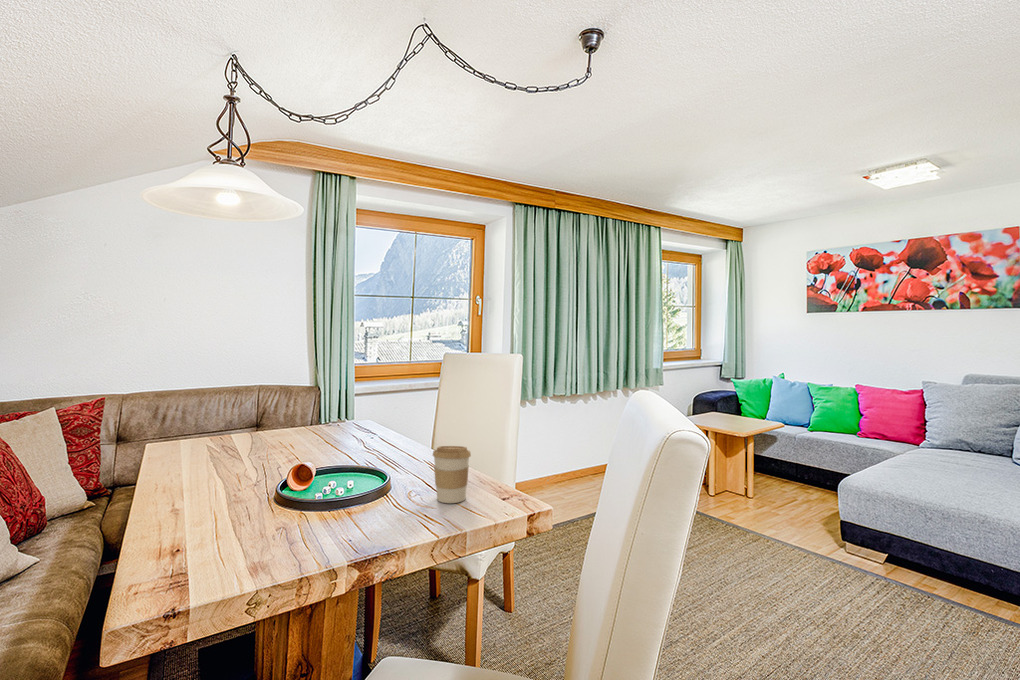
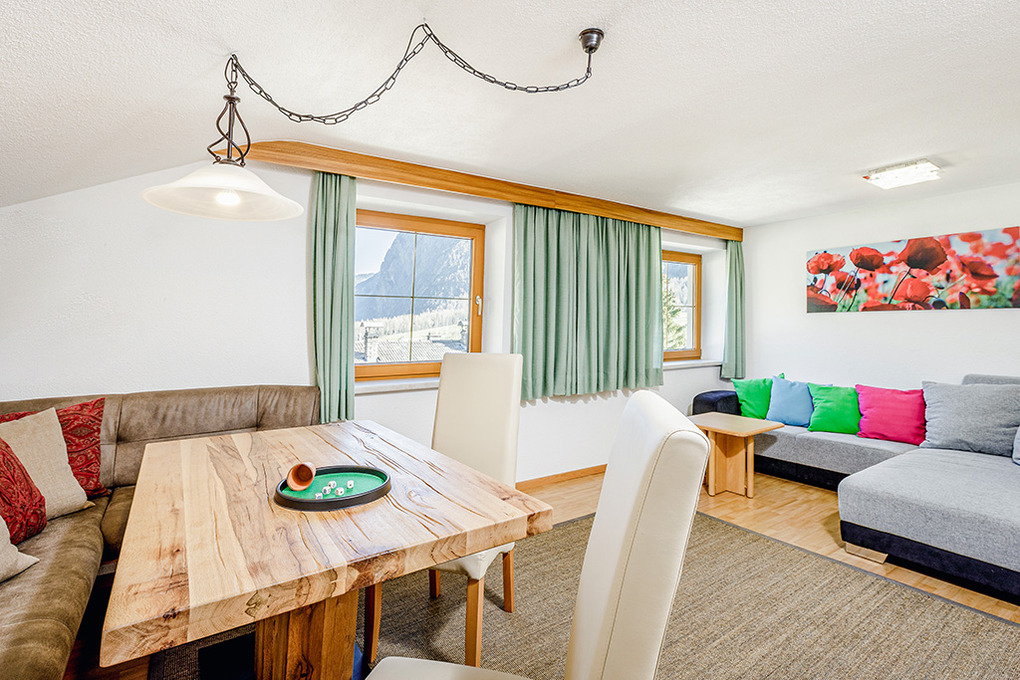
- coffee cup [432,445,472,504]
